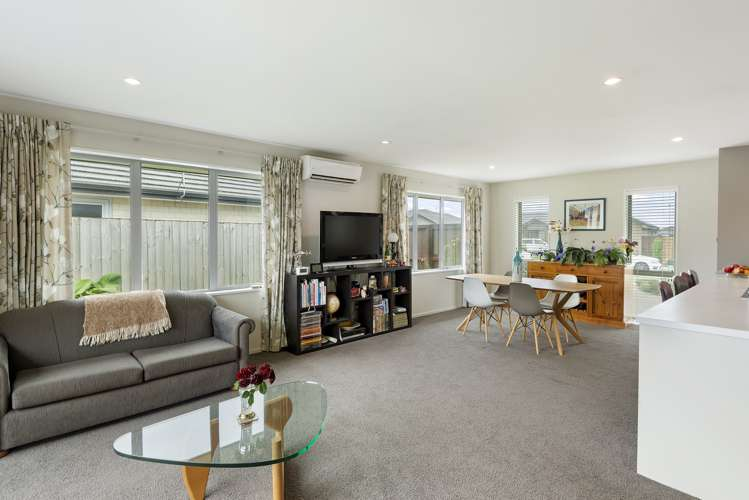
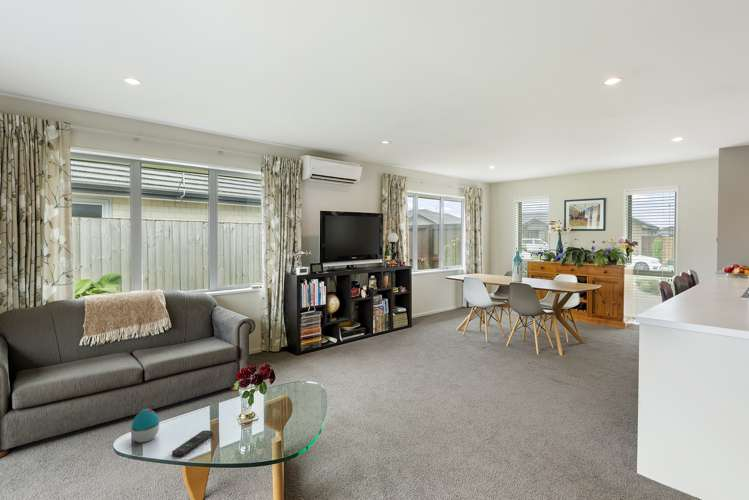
+ remote control [171,429,214,458]
+ decorative egg [130,408,160,443]
